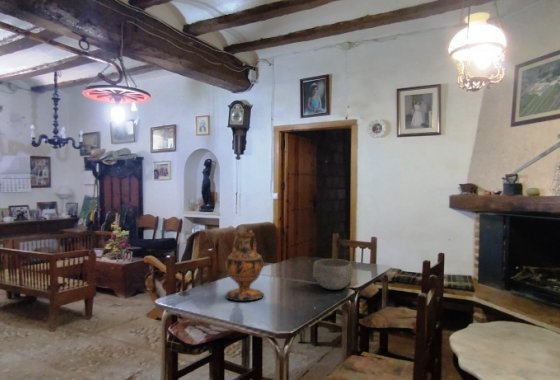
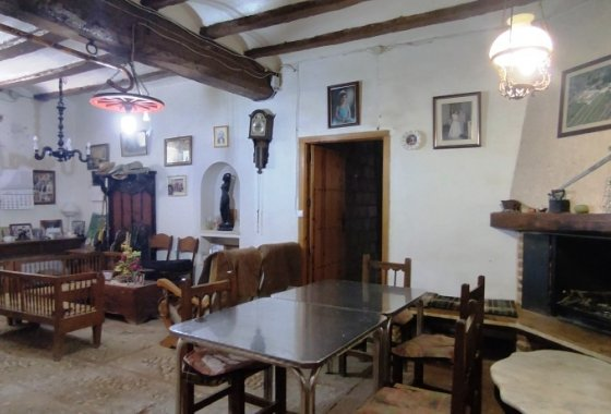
- vase [224,229,265,302]
- bowl [312,258,354,291]
